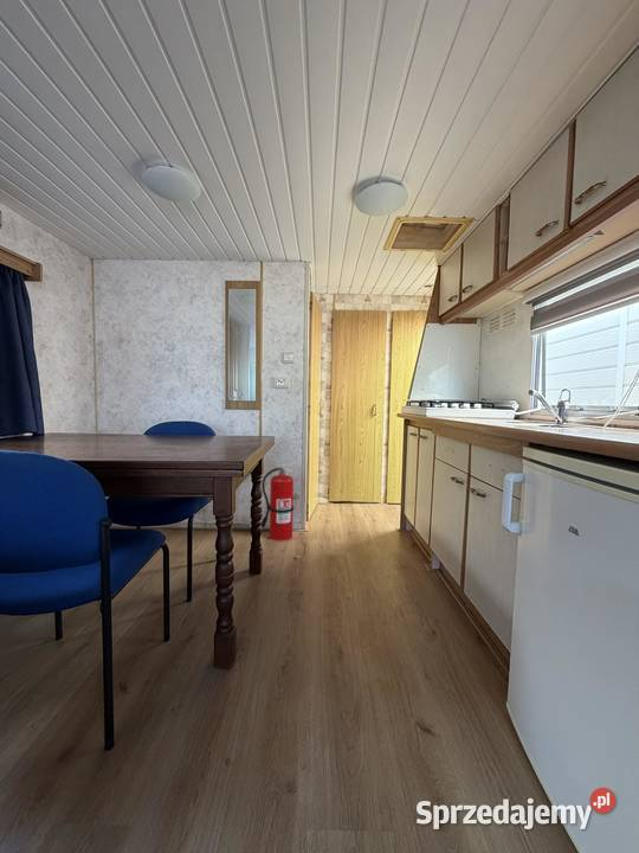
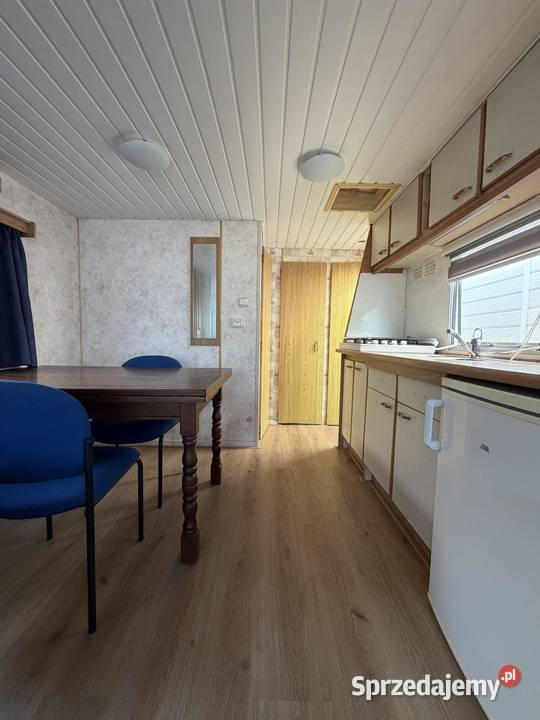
- fire extinguisher [260,462,295,543]
